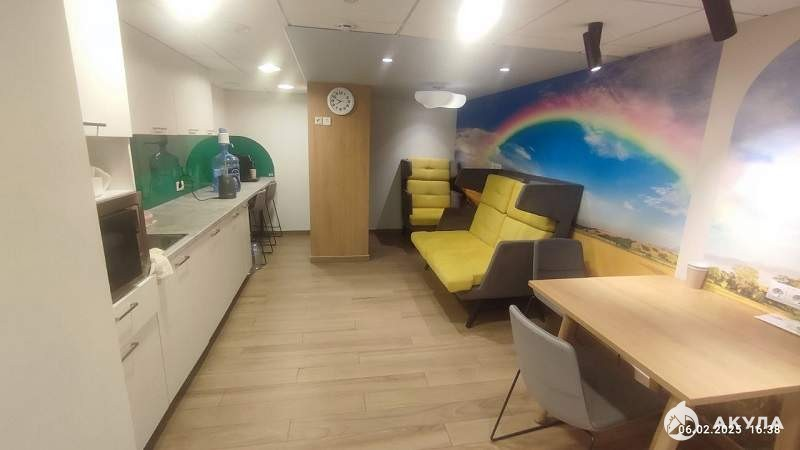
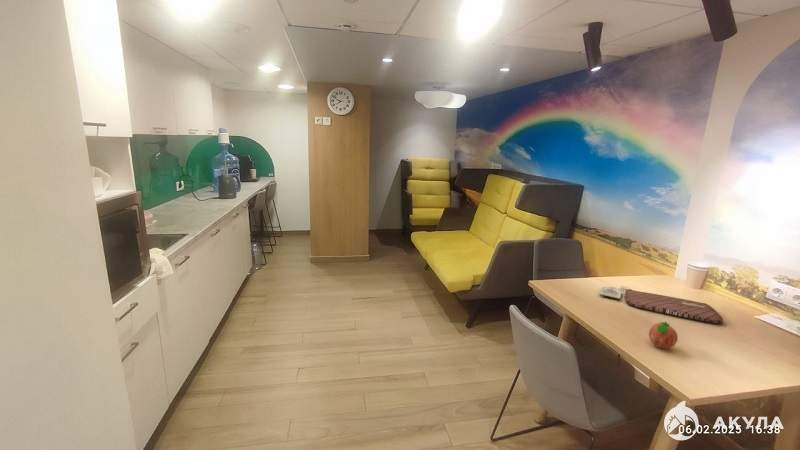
+ placemat [598,285,724,324]
+ fruit [648,321,679,350]
